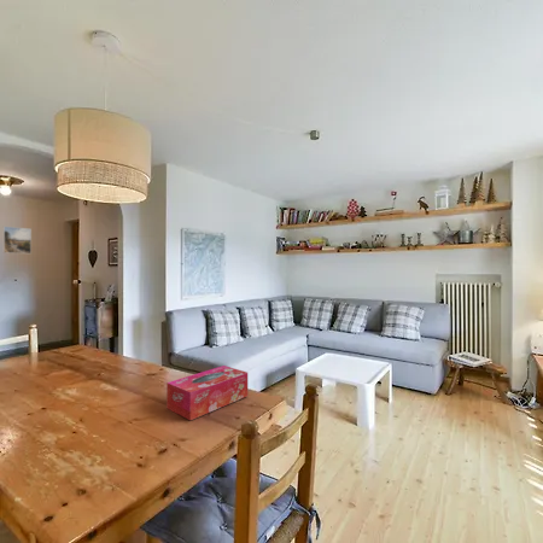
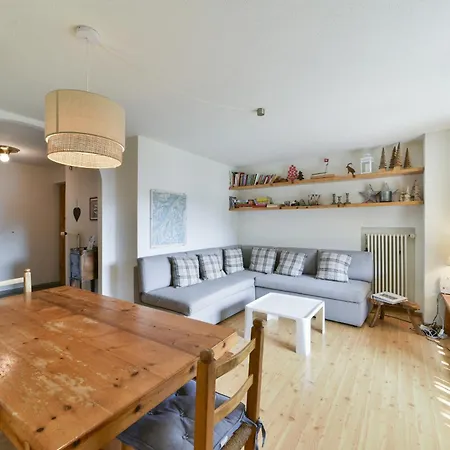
- tissue box [165,364,249,421]
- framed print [2,226,33,255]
